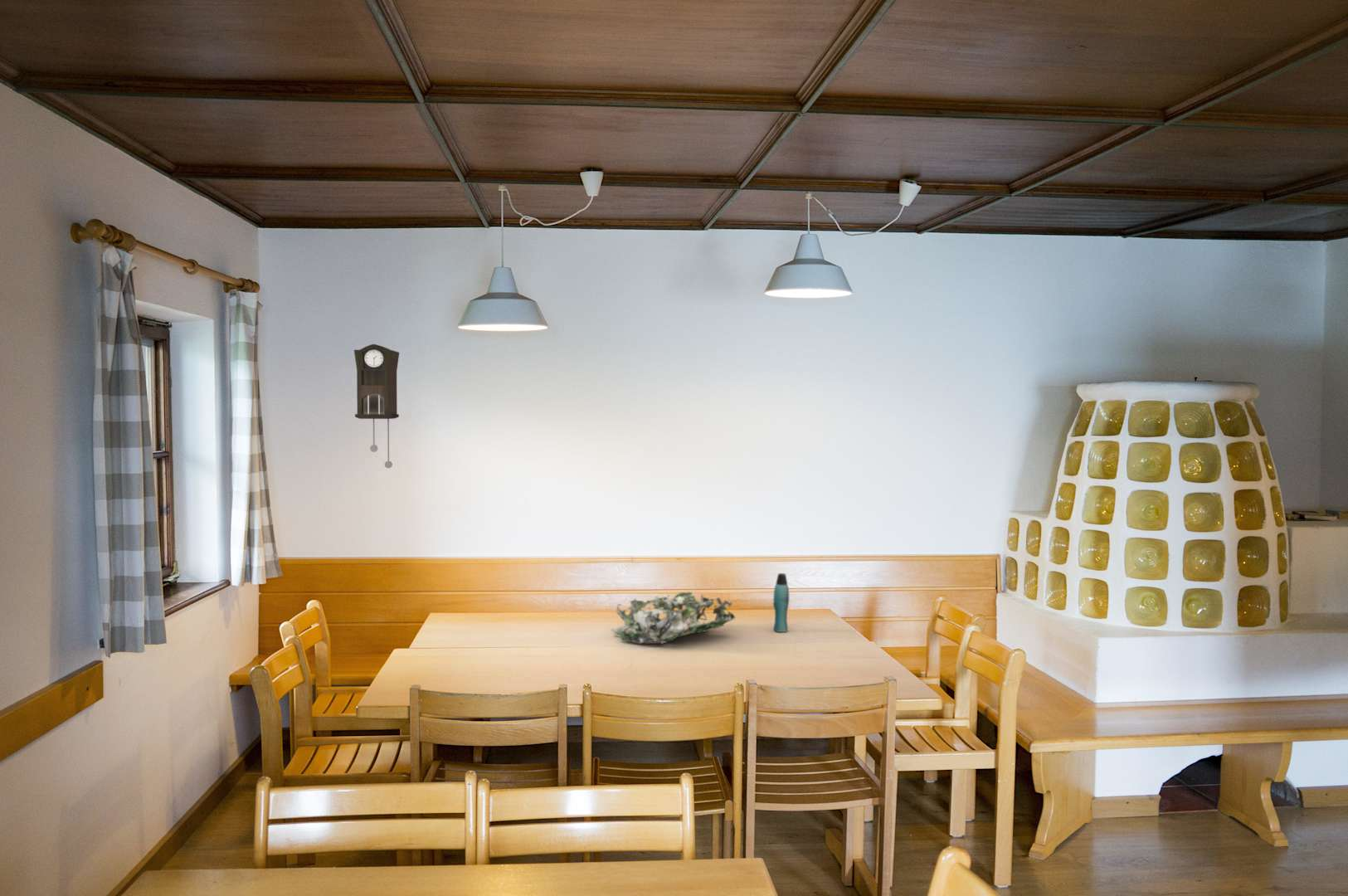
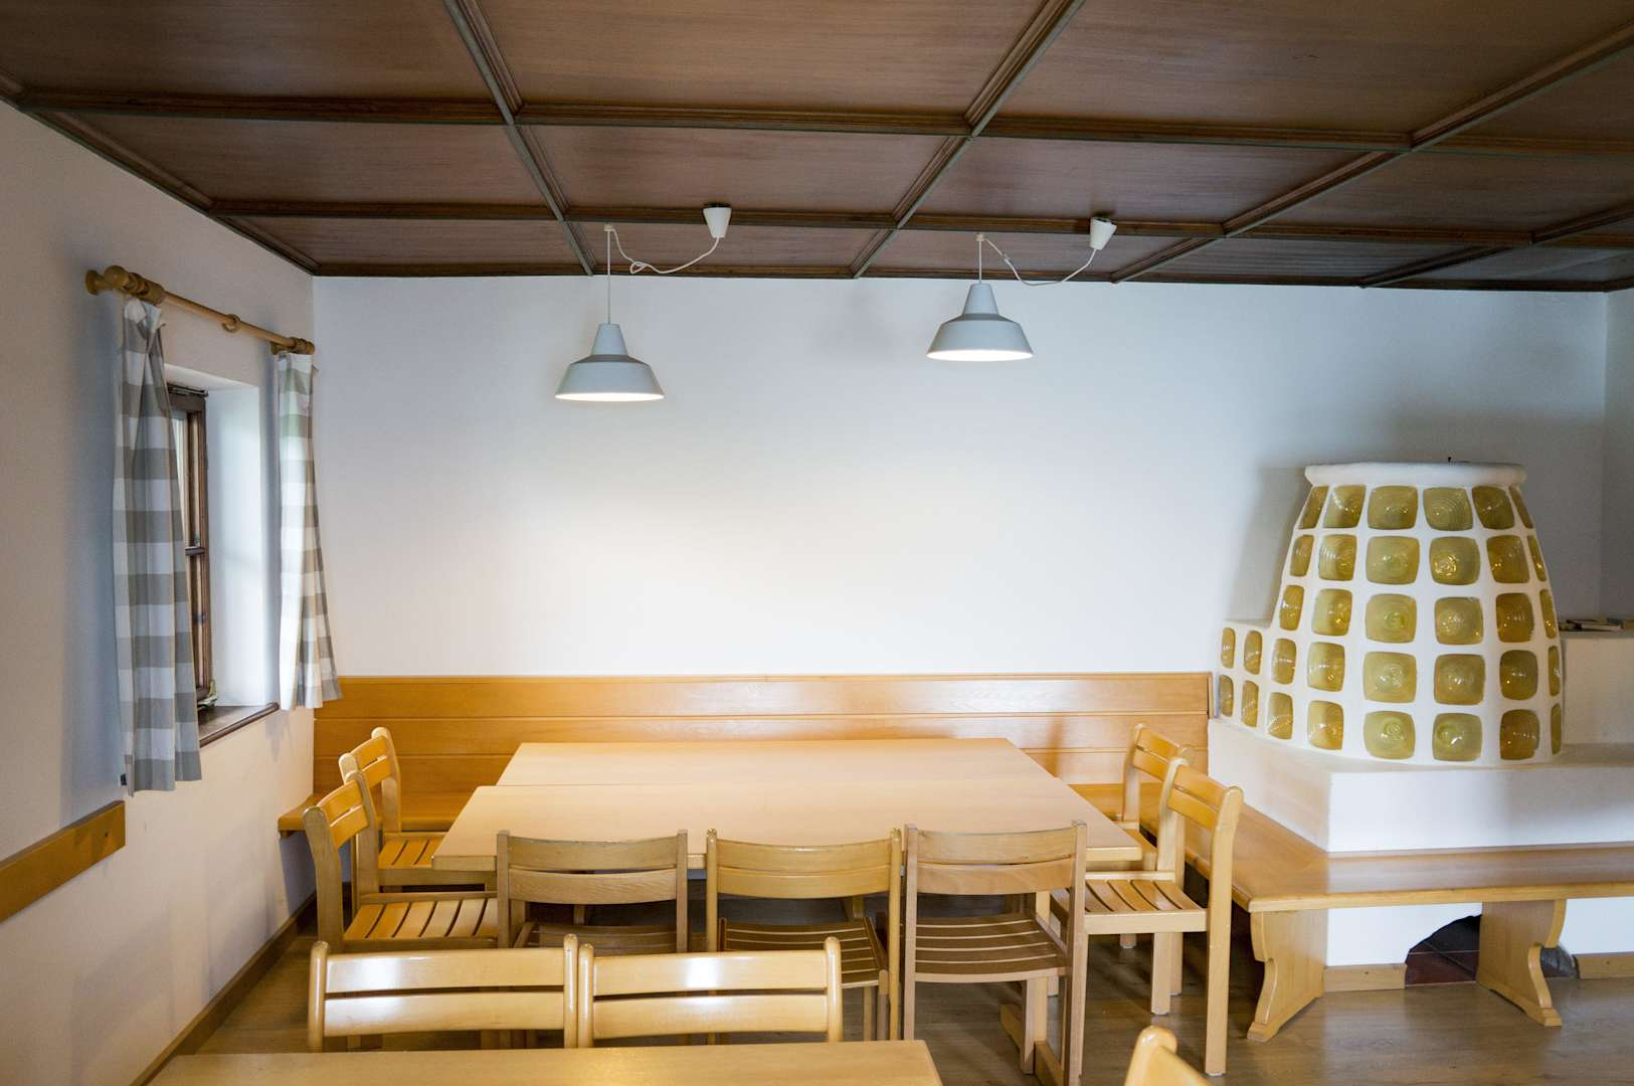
- pendulum clock [353,343,400,469]
- plant [610,590,737,645]
- bottle [772,572,790,633]
